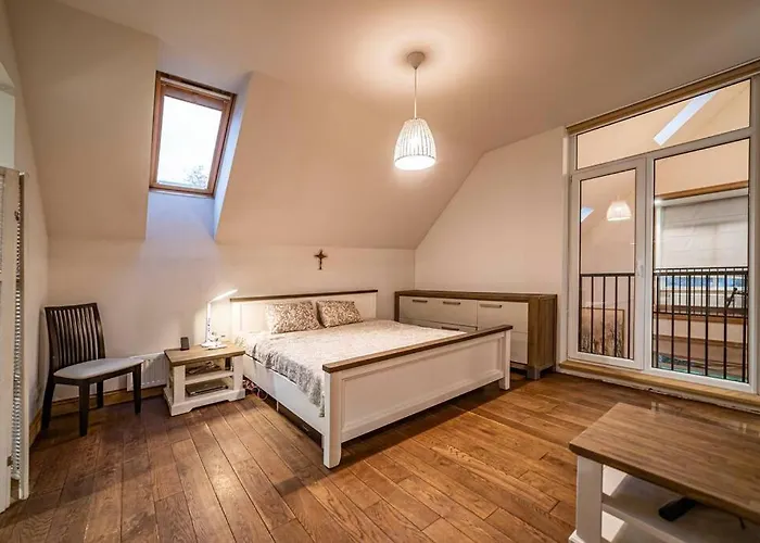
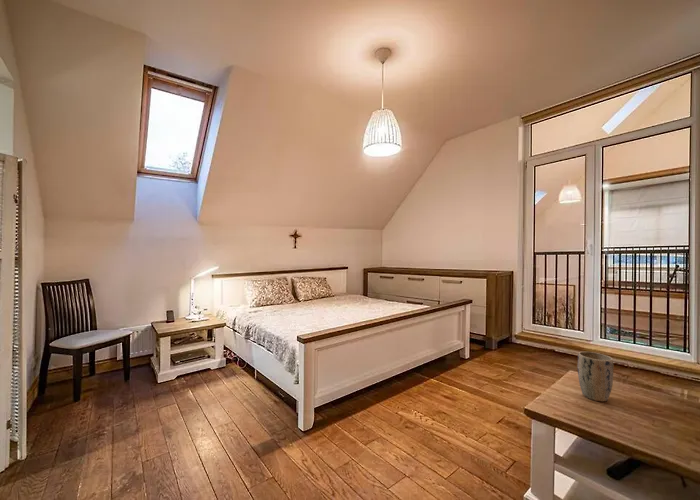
+ plant pot [576,351,614,402]
